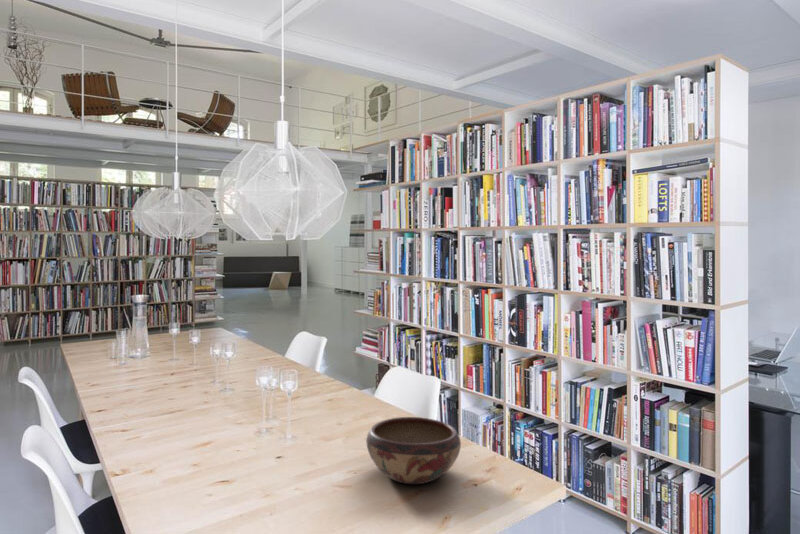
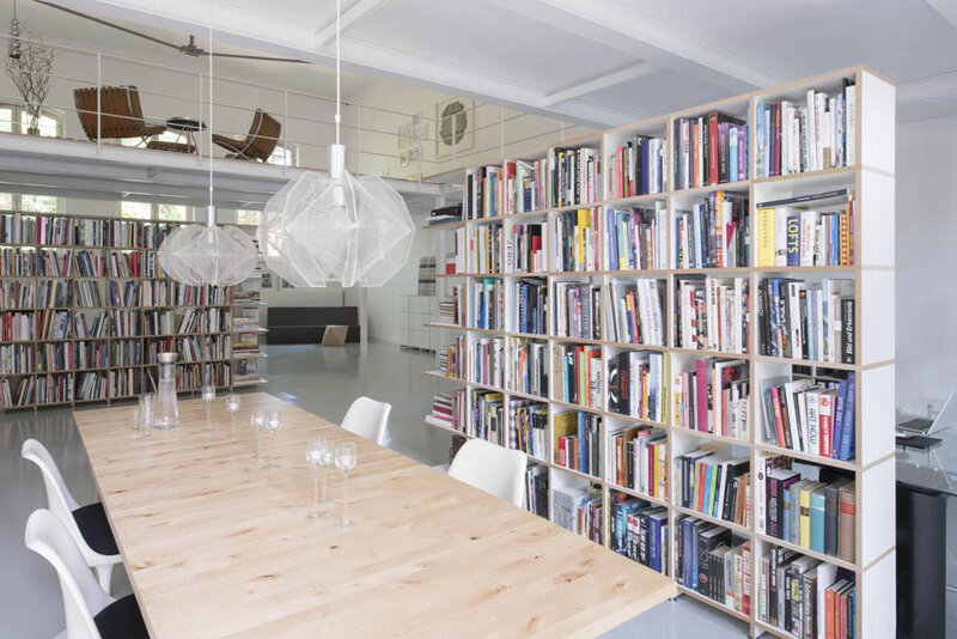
- decorative bowl [365,416,462,485]
